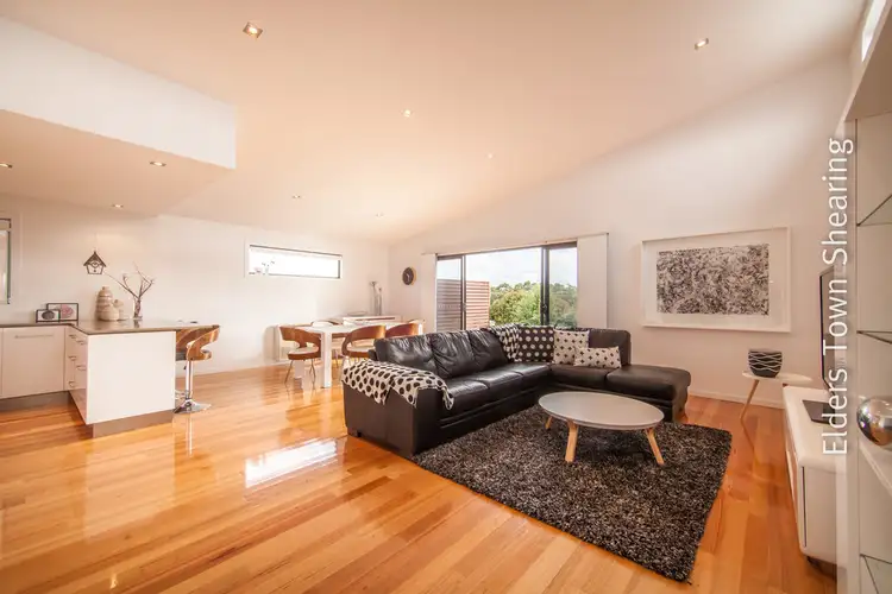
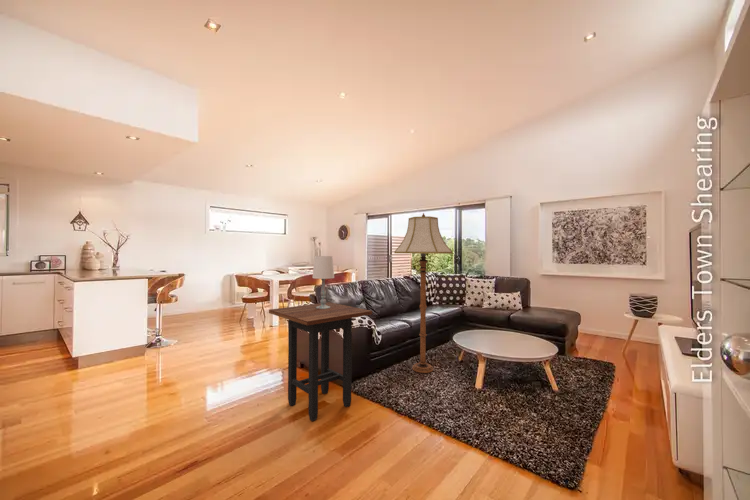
+ side table [268,301,373,422]
+ table lamp [312,255,335,309]
+ floor lamp [393,212,453,374]
